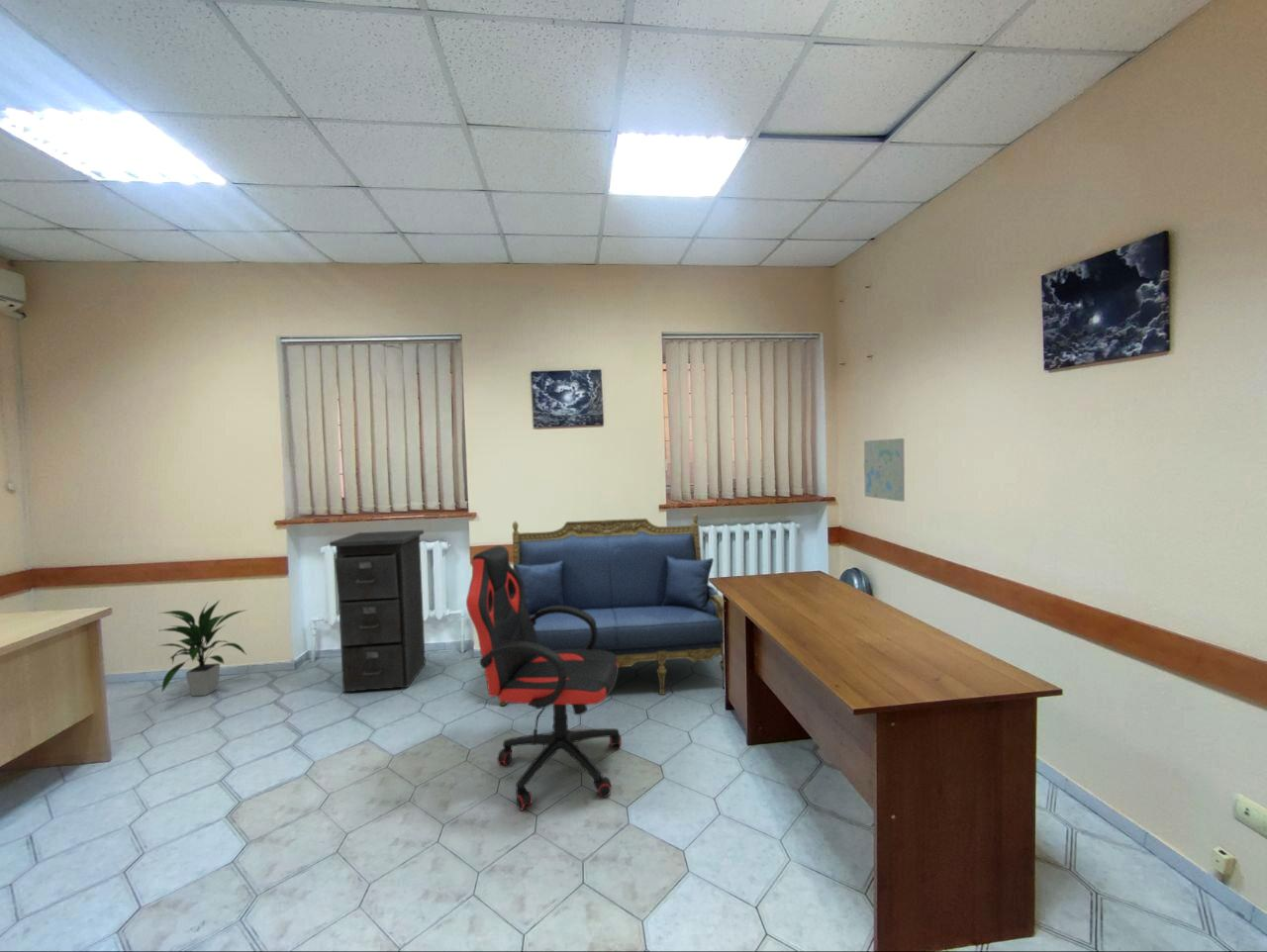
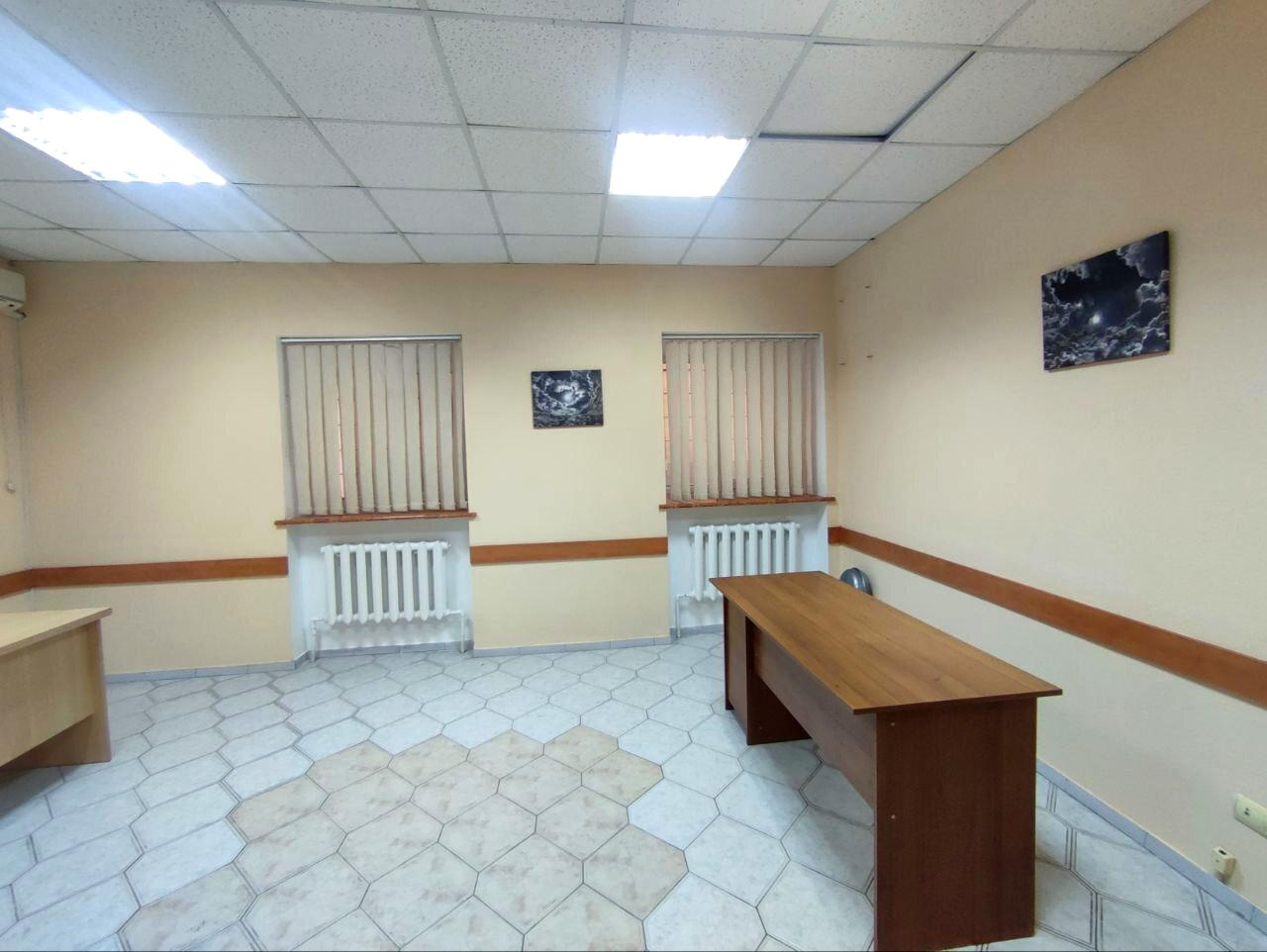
- filing cabinet [329,529,427,694]
- chair [465,544,622,811]
- map [863,437,906,503]
- settee [499,513,726,707]
- indoor plant [157,598,247,698]
